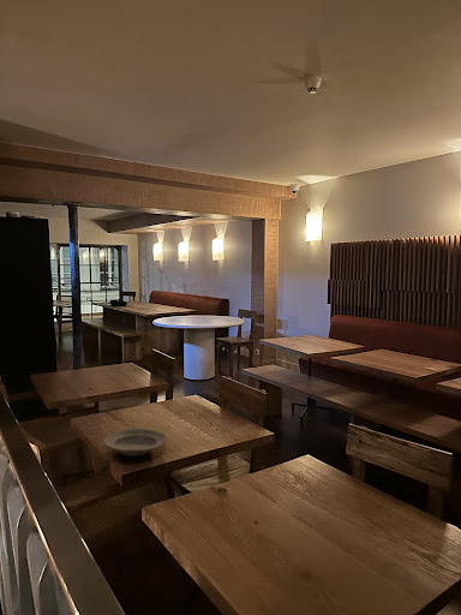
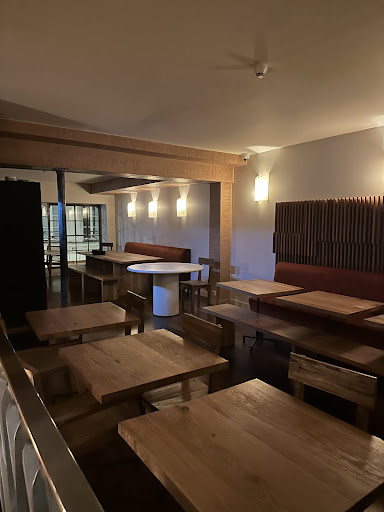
- plate [102,428,168,458]
